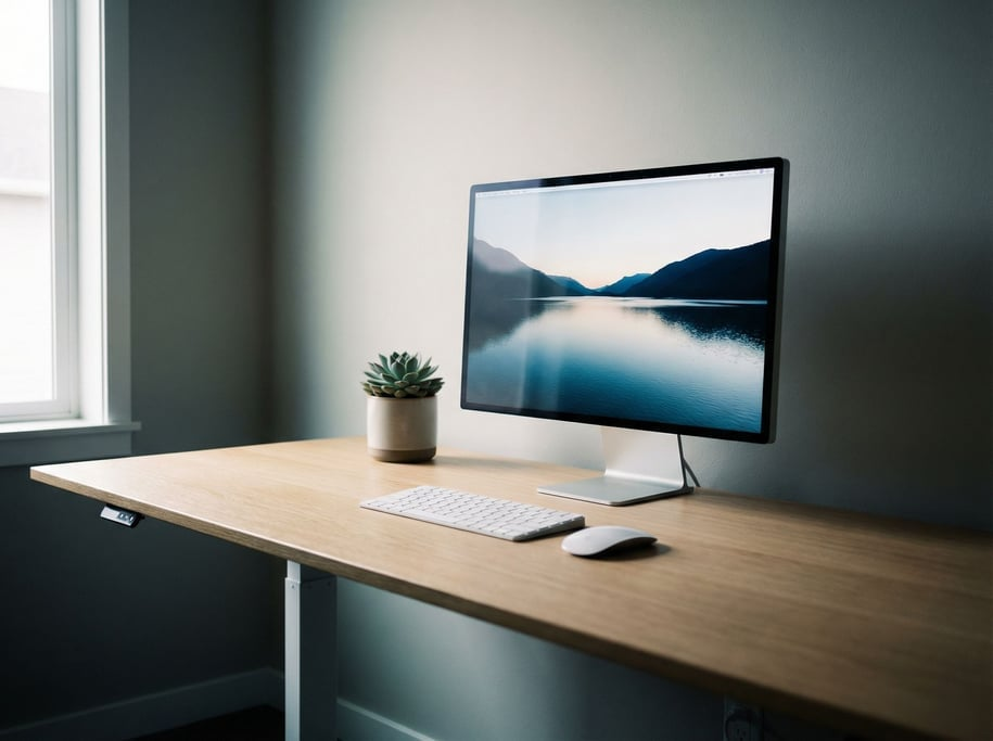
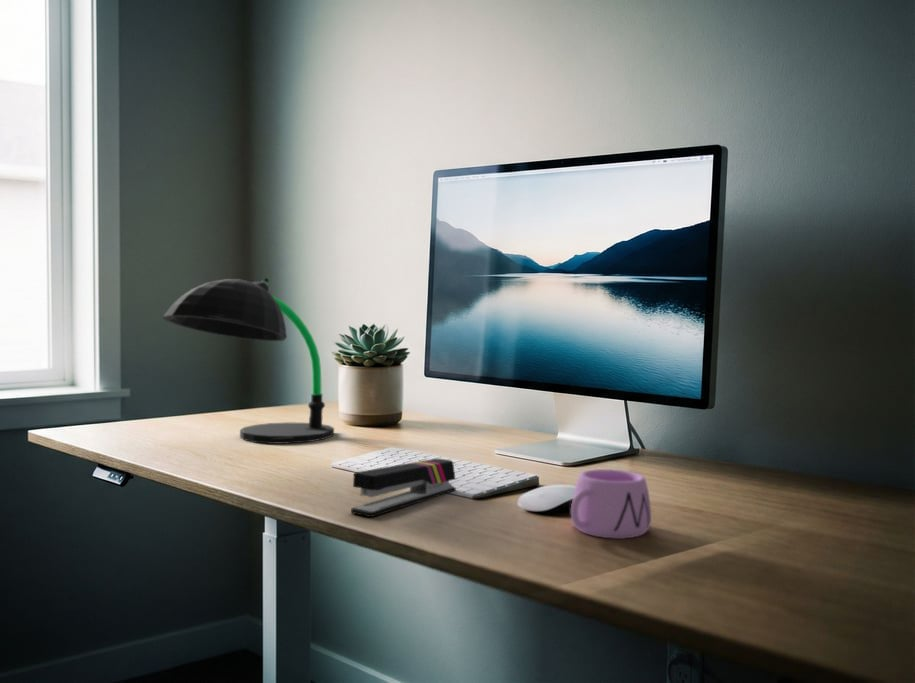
+ desk lamp [162,277,335,445]
+ mug [570,468,652,540]
+ stapler [350,458,457,518]
